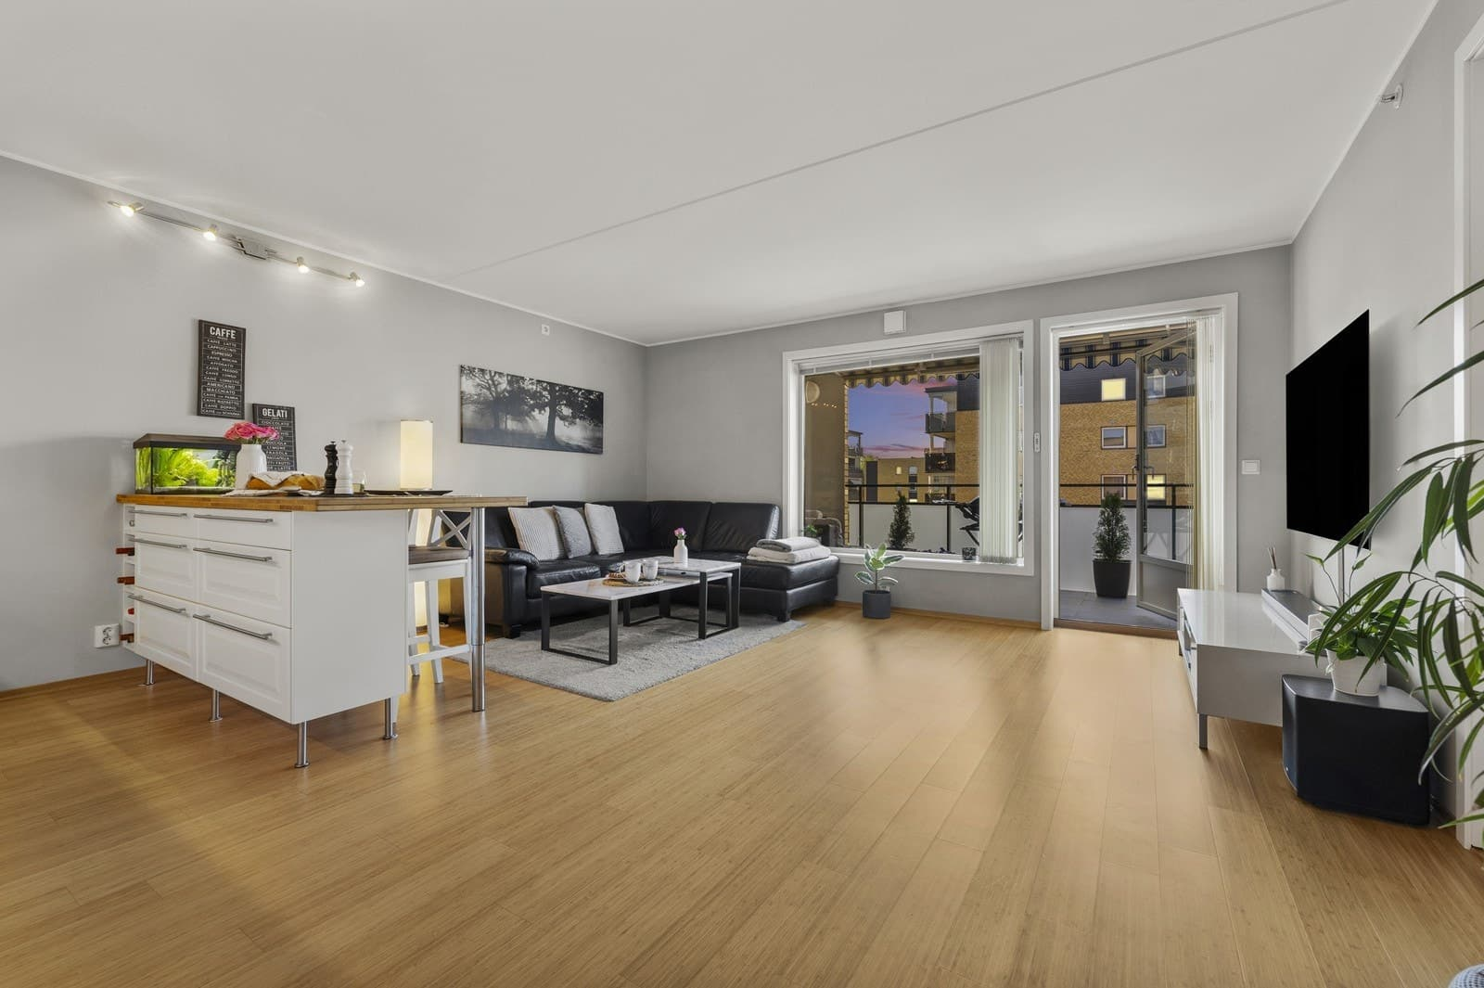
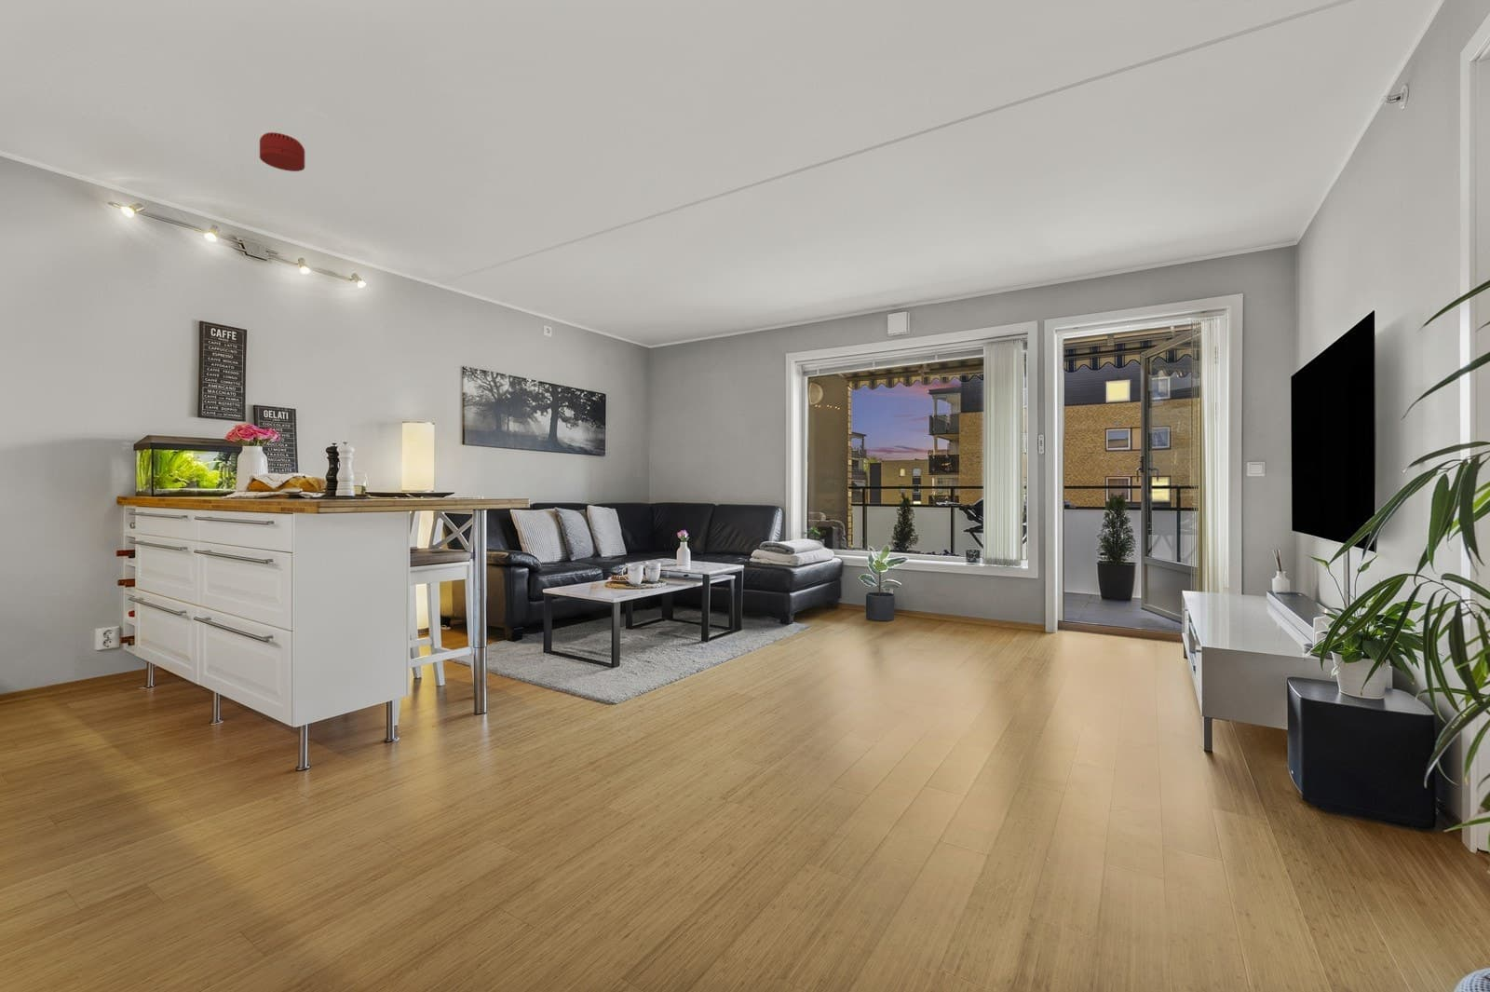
+ smoke detector [259,132,306,173]
